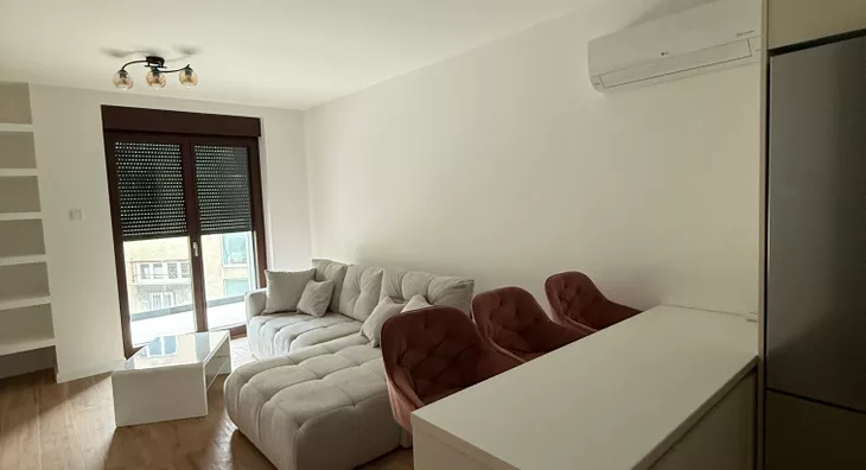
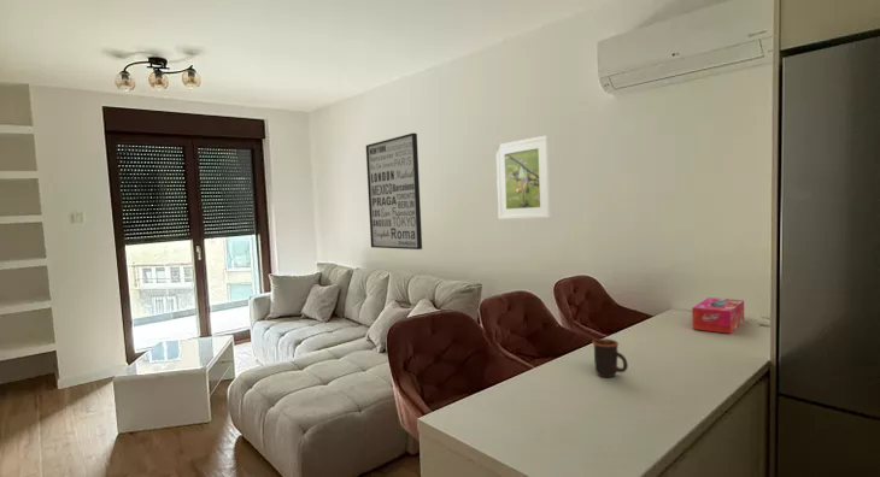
+ tissue box [691,296,745,335]
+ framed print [494,135,552,220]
+ wall art [365,131,423,251]
+ mug [592,337,629,378]
